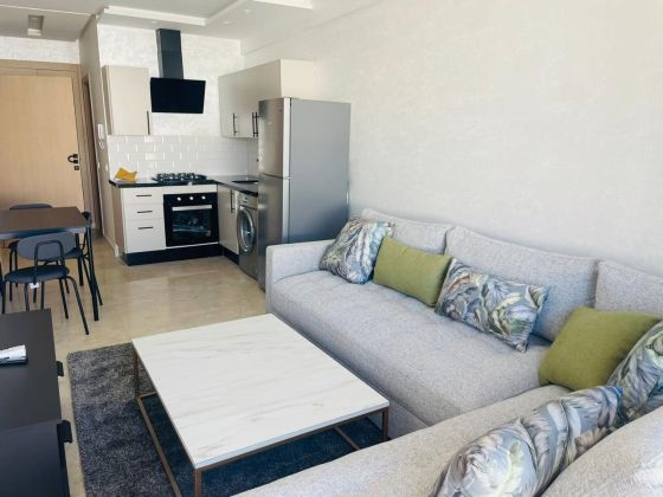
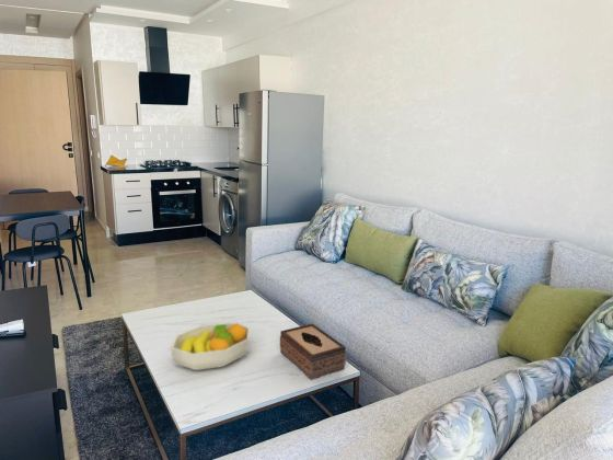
+ tissue box [279,322,347,381]
+ fruit bowl [170,322,251,371]
